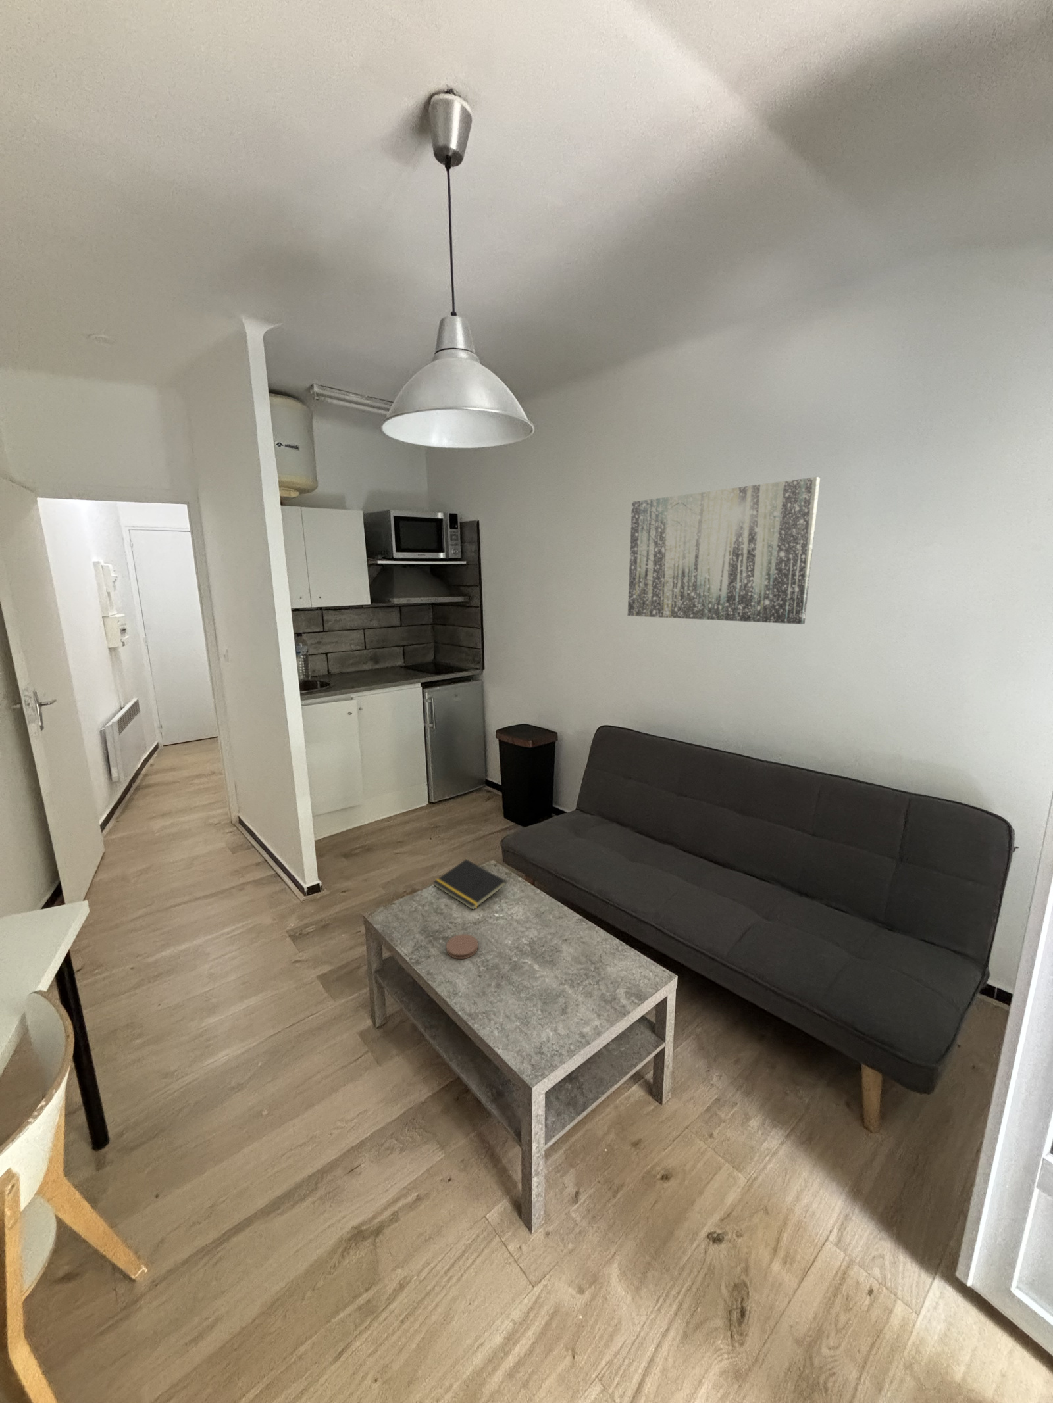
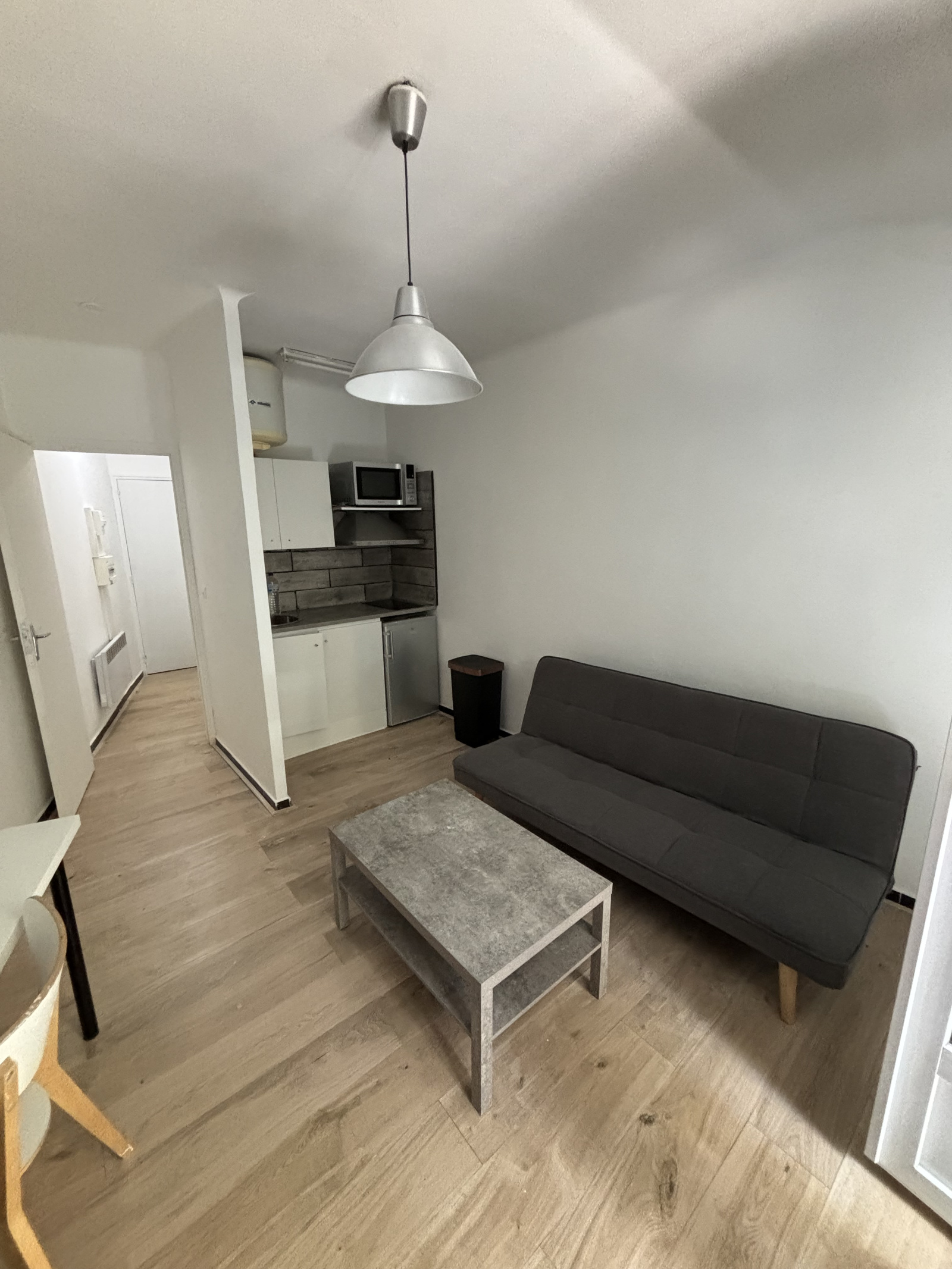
- coaster [446,933,479,960]
- notepad [432,858,508,910]
- wall art [627,477,821,625]
